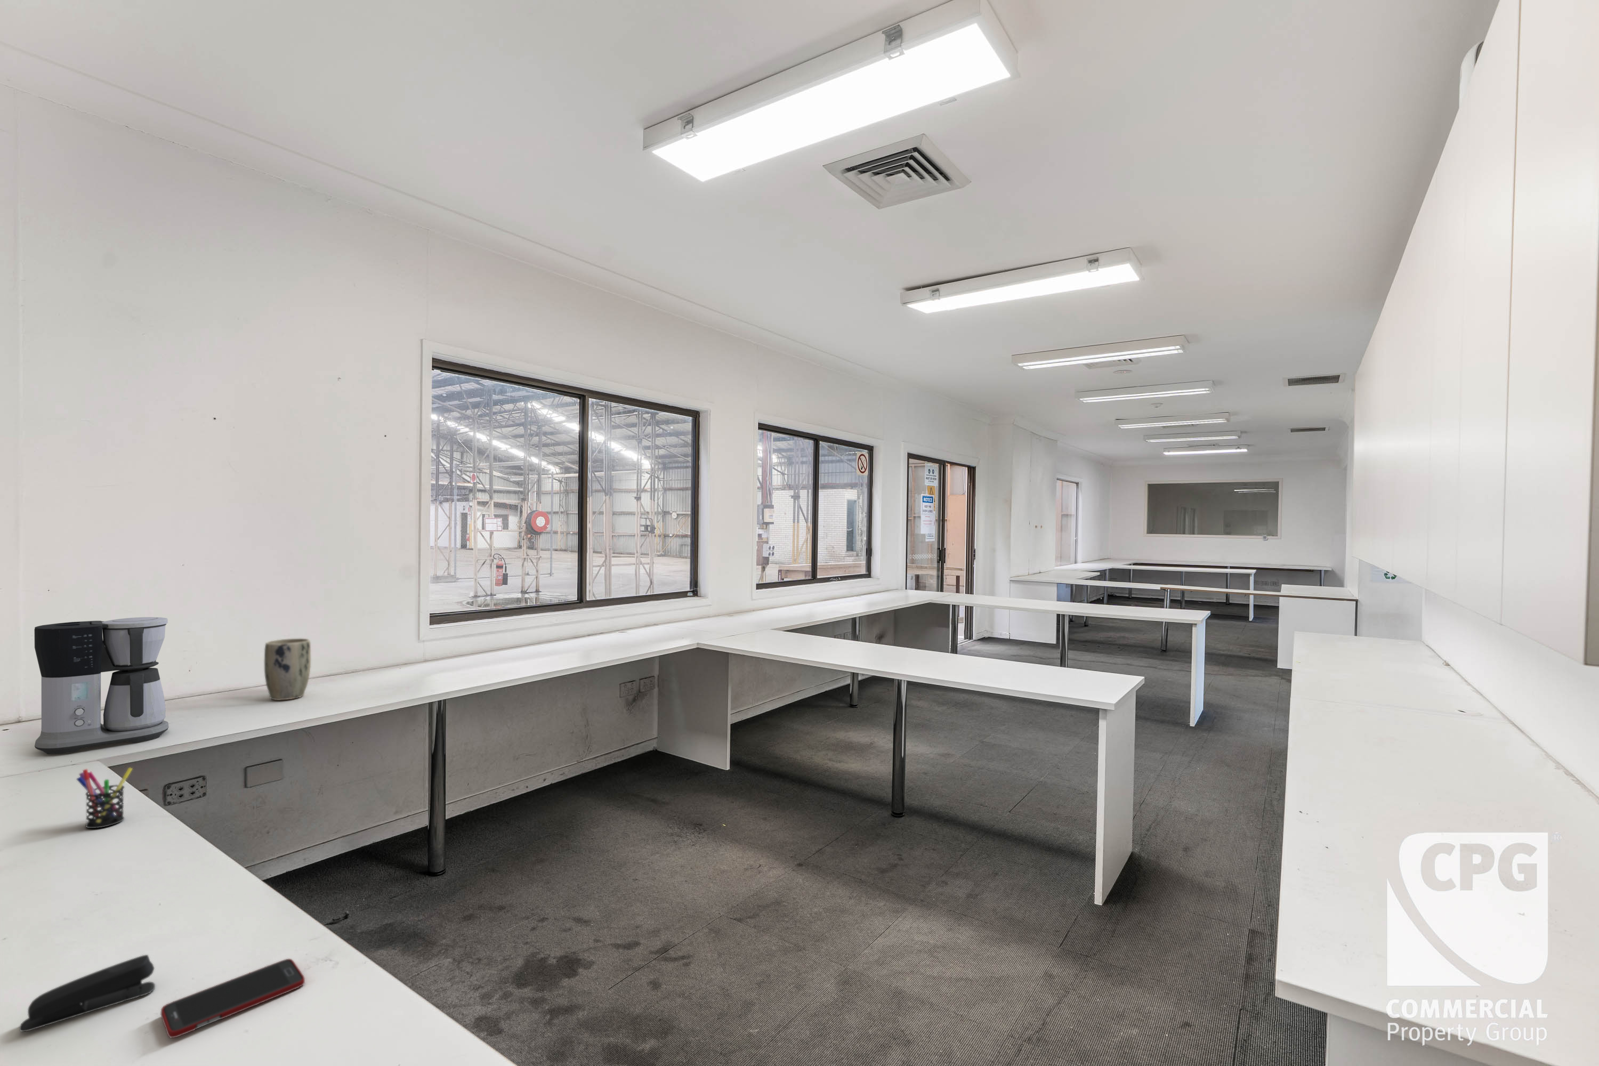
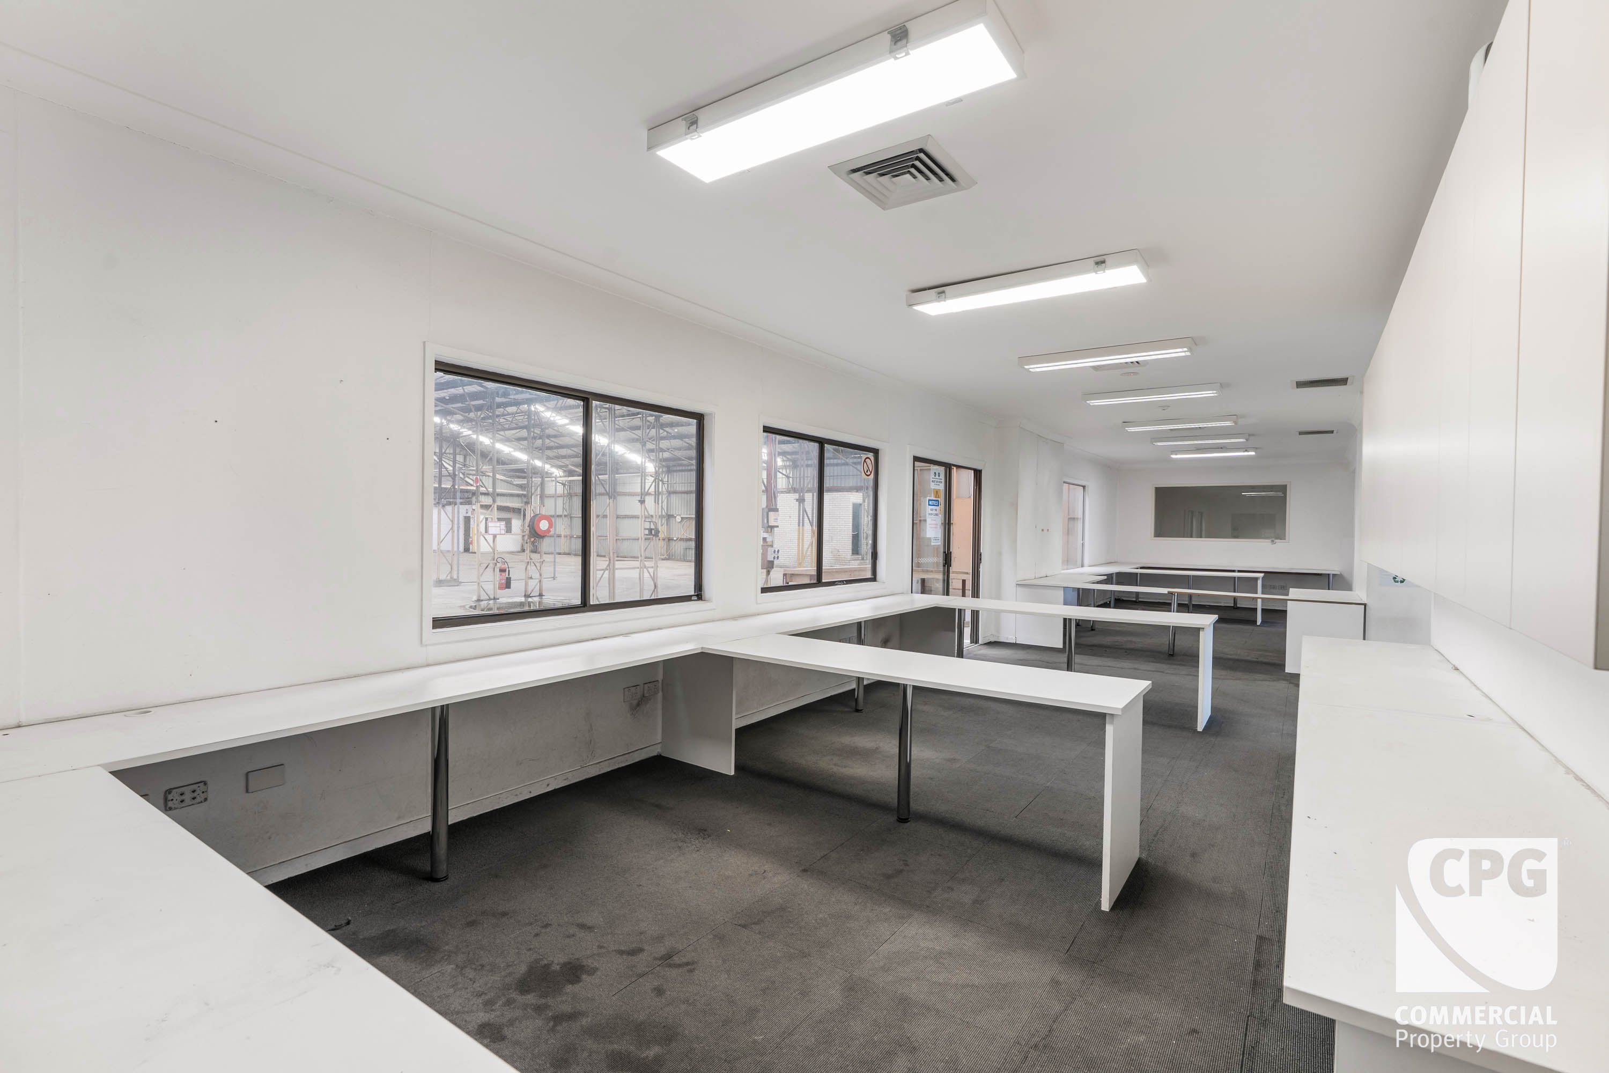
- coffee maker [35,616,169,754]
- stapler [19,954,156,1033]
- plant pot [264,638,312,701]
- cell phone [161,959,306,1039]
- pen holder [76,767,133,829]
